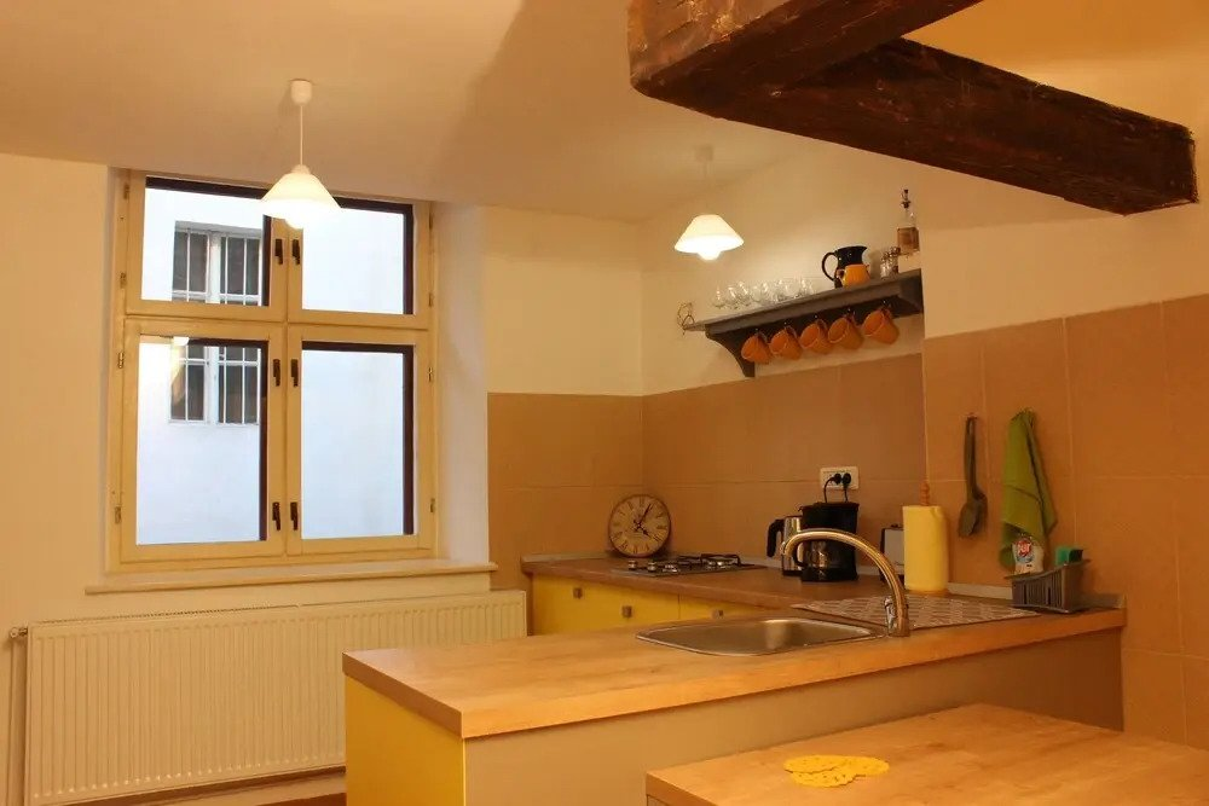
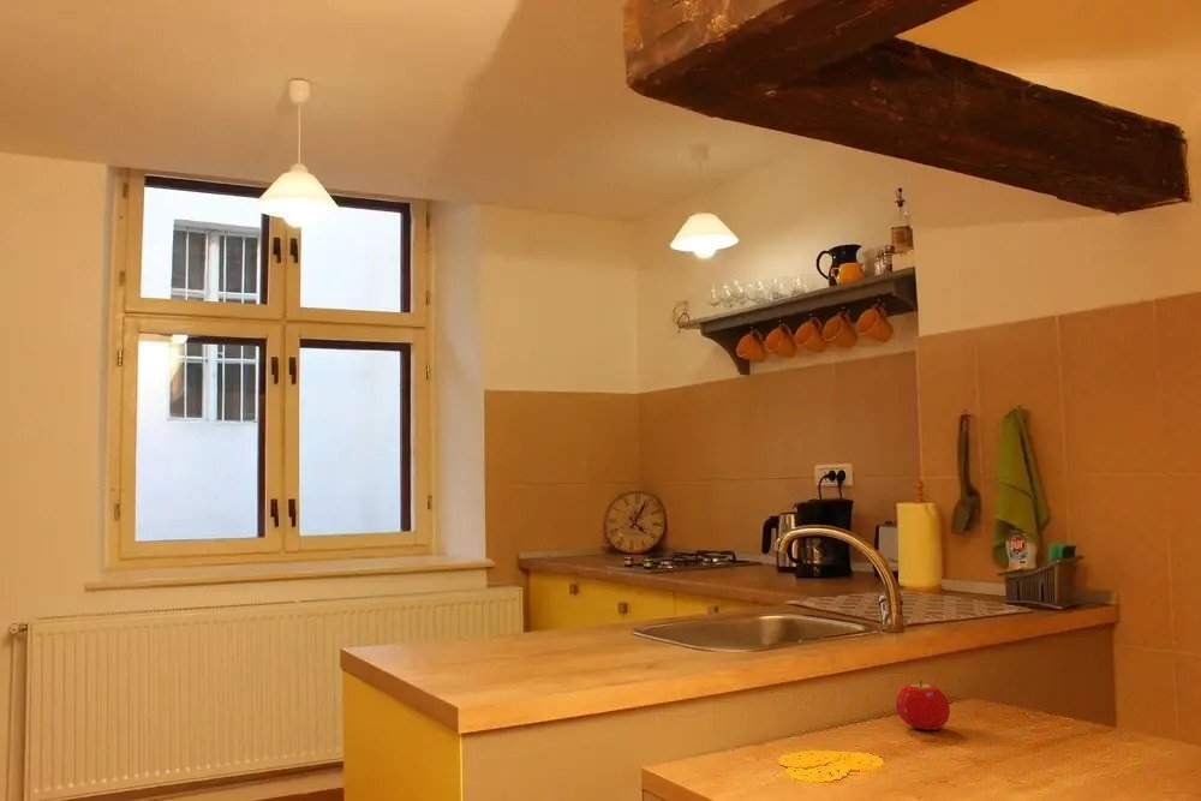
+ fruit [895,679,951,731]
